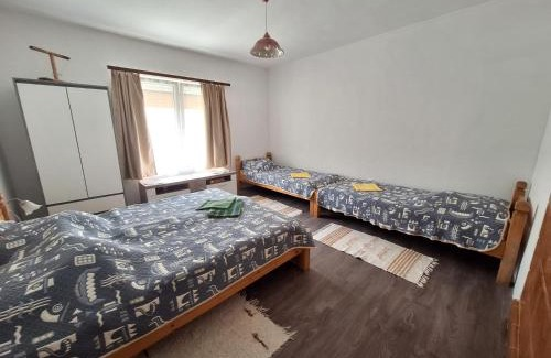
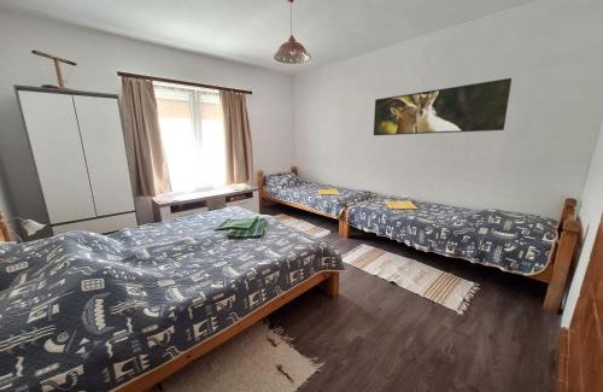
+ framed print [373,77,513,136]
